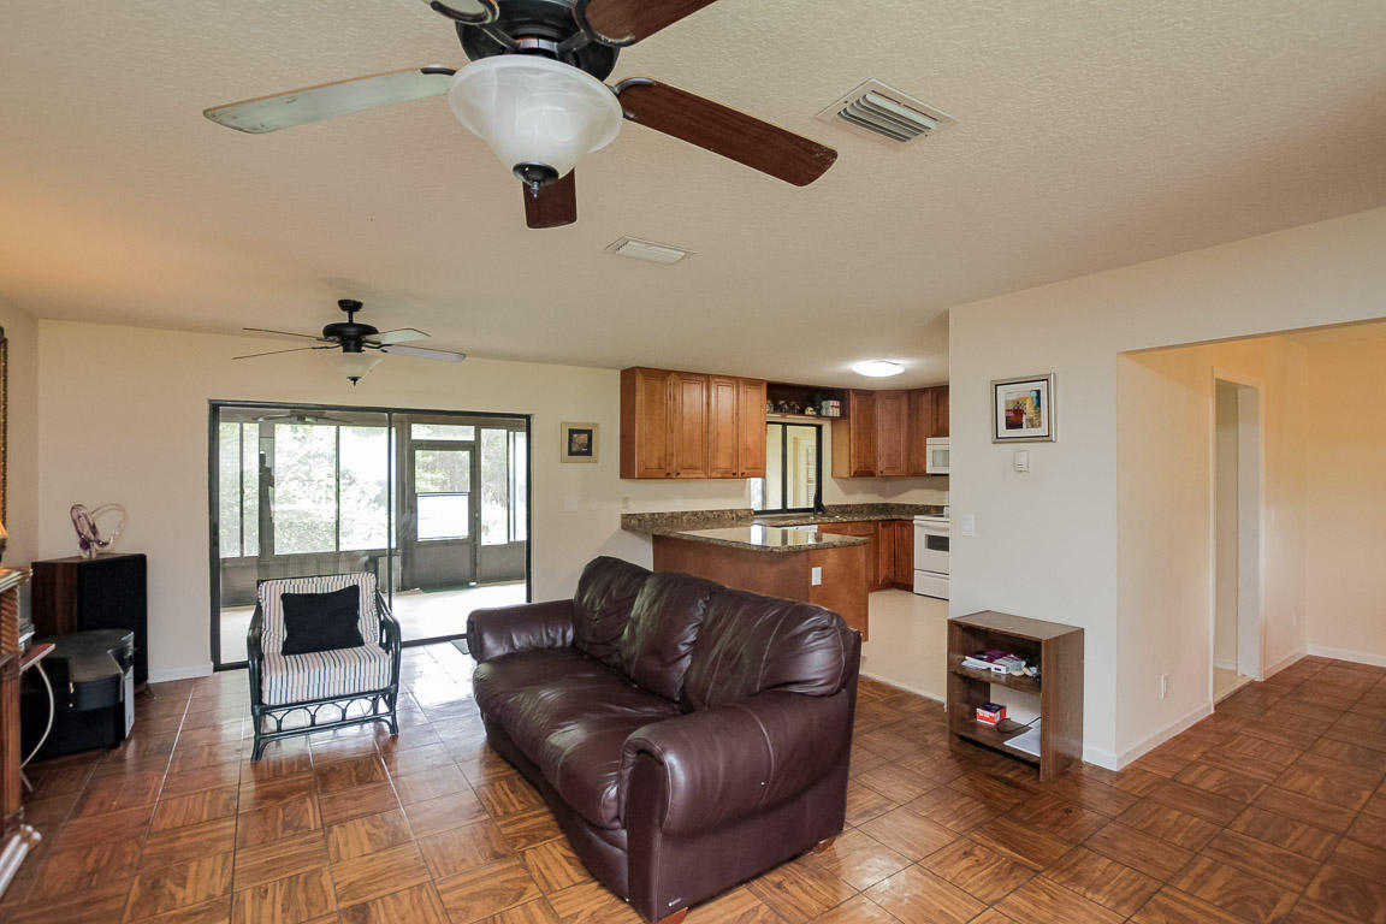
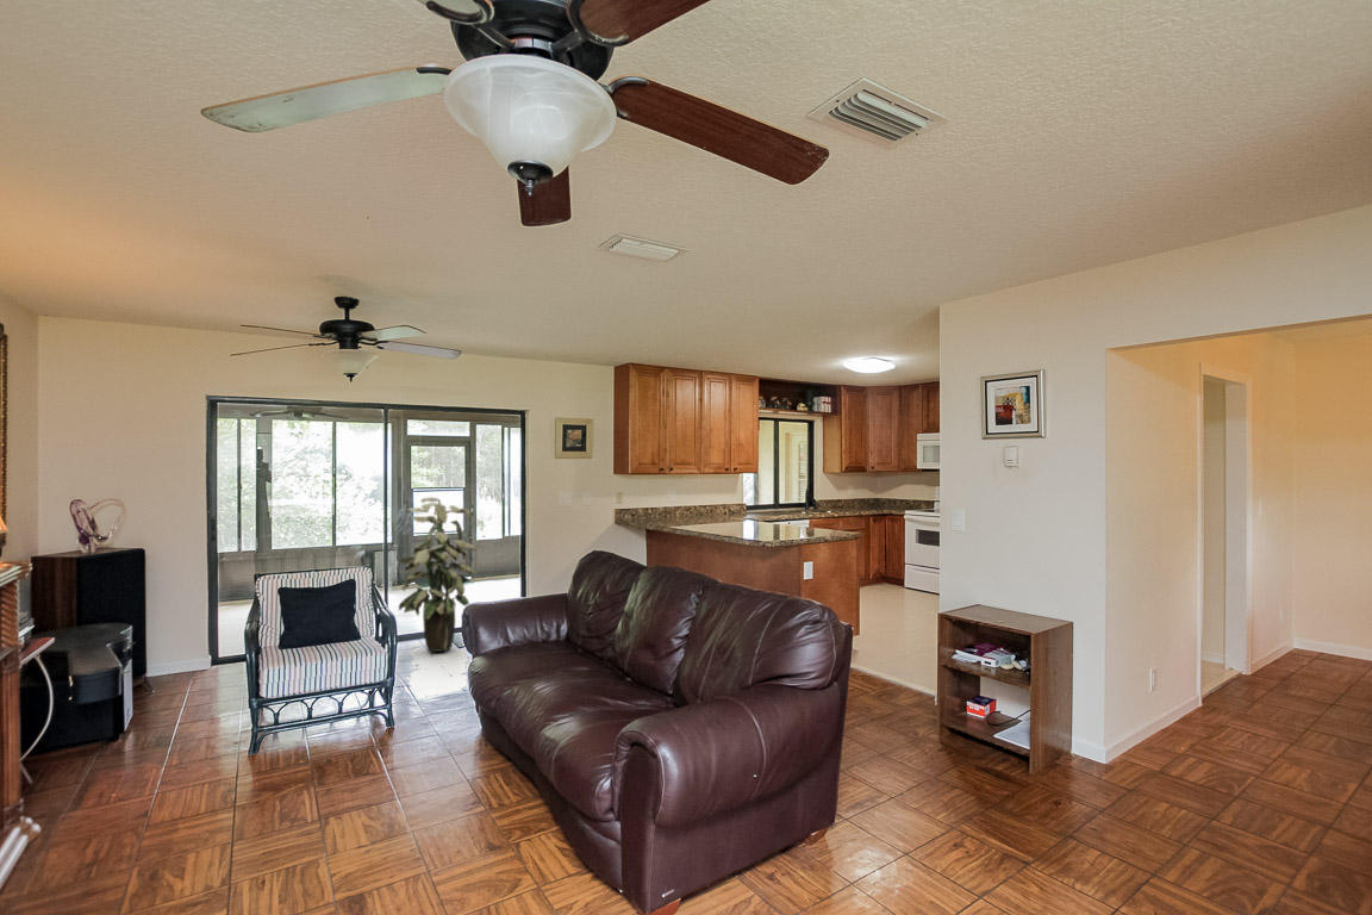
+ indoor plant [397,496,478,653]
